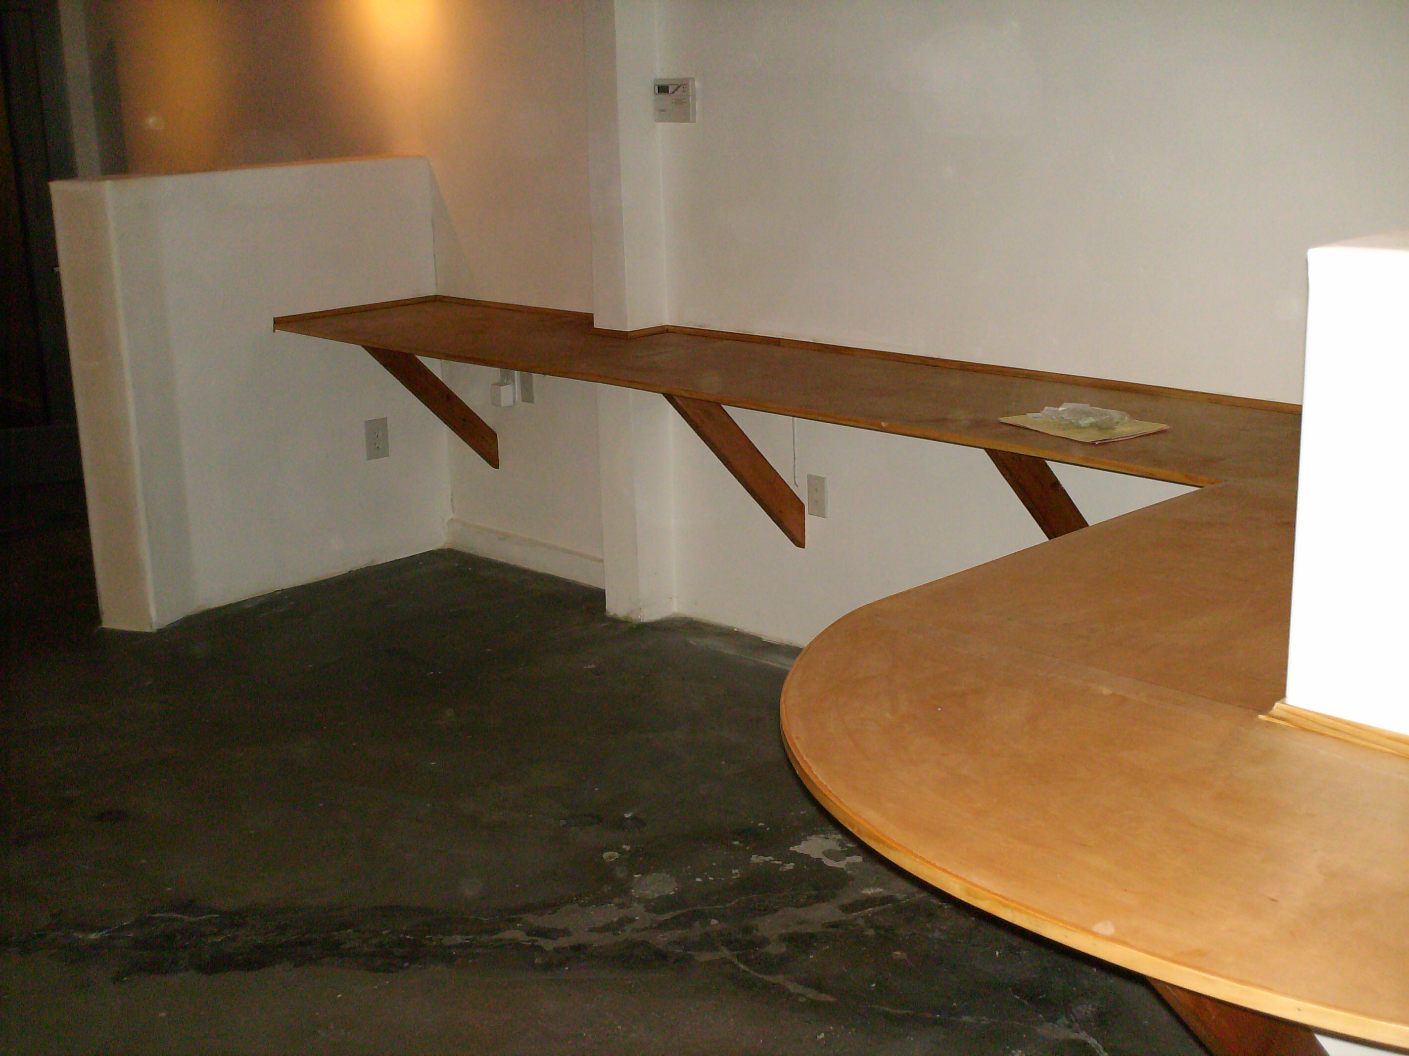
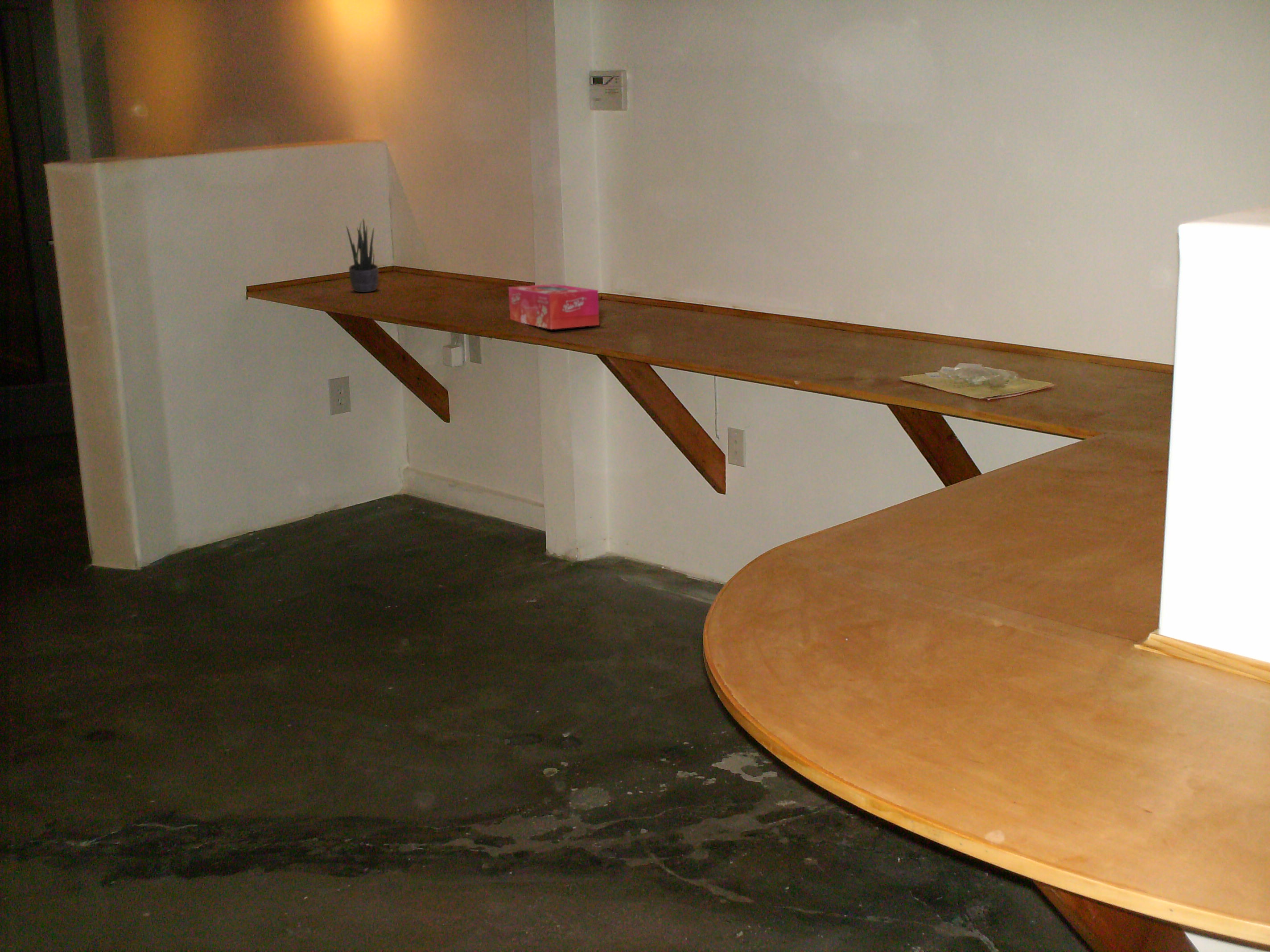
+ potted plant [346,218,379,293]
+ tissue box [508,283,600,330]
